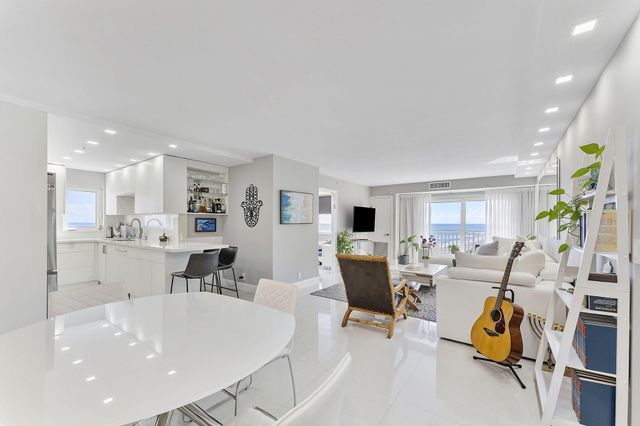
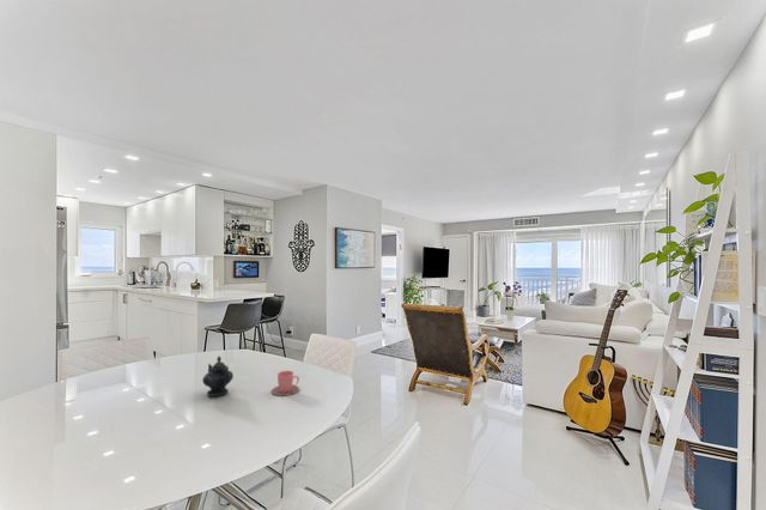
+ teapot [201,354,235,397]
+ cup [270,370,300,396]
